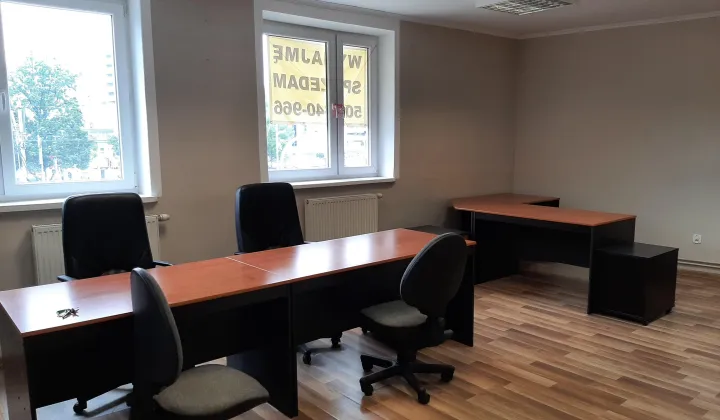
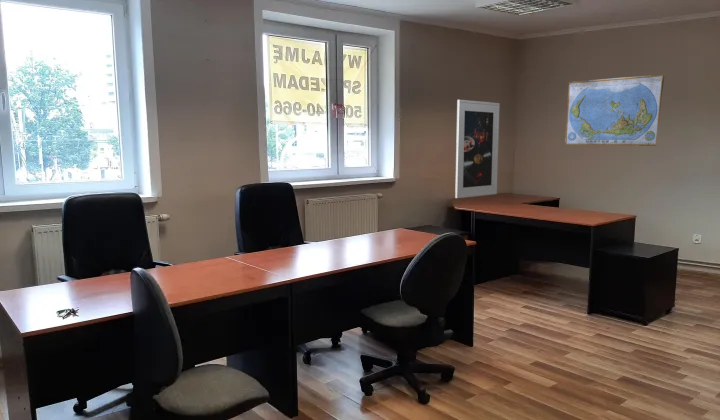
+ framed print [454,99,501,199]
+ world map [564,74,665,147]
